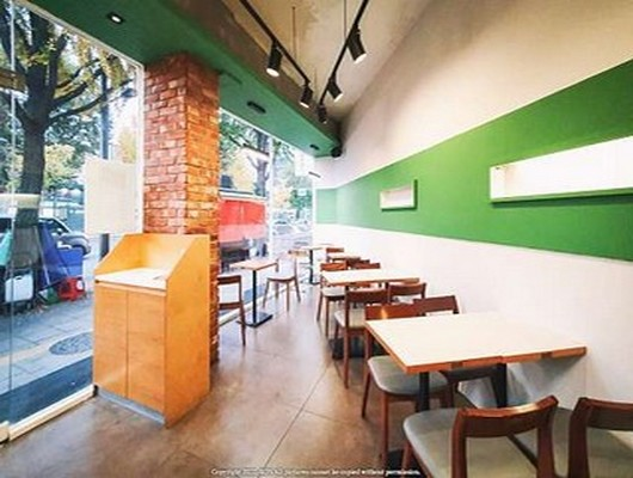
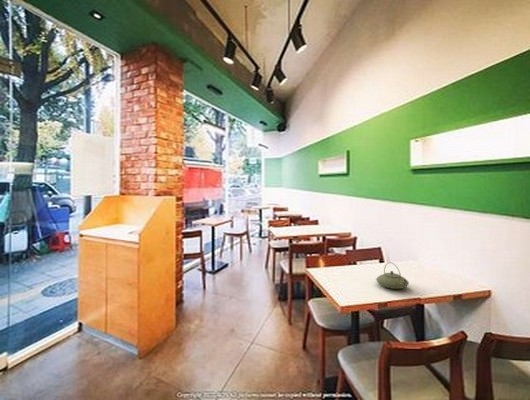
+ teapot [375,261,410,290]
